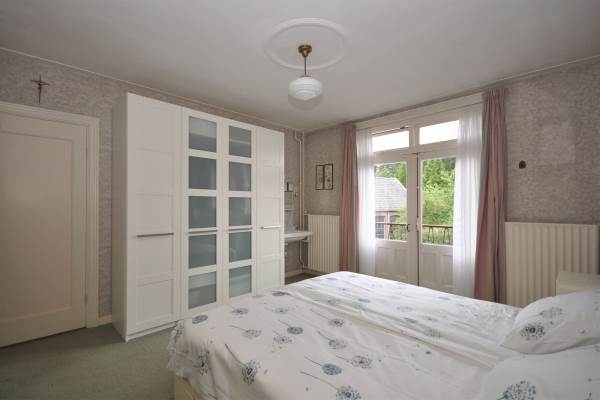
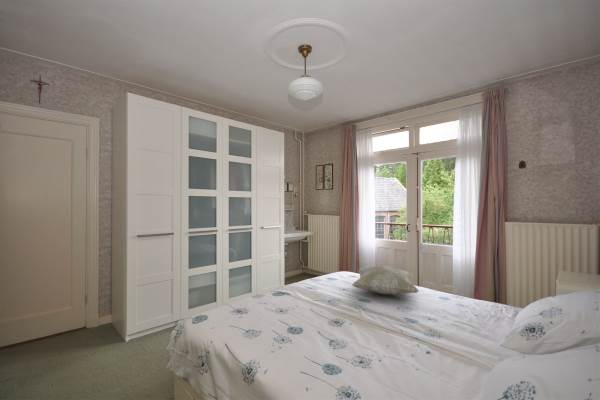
+ decorative pillow [351,265,420,296]
